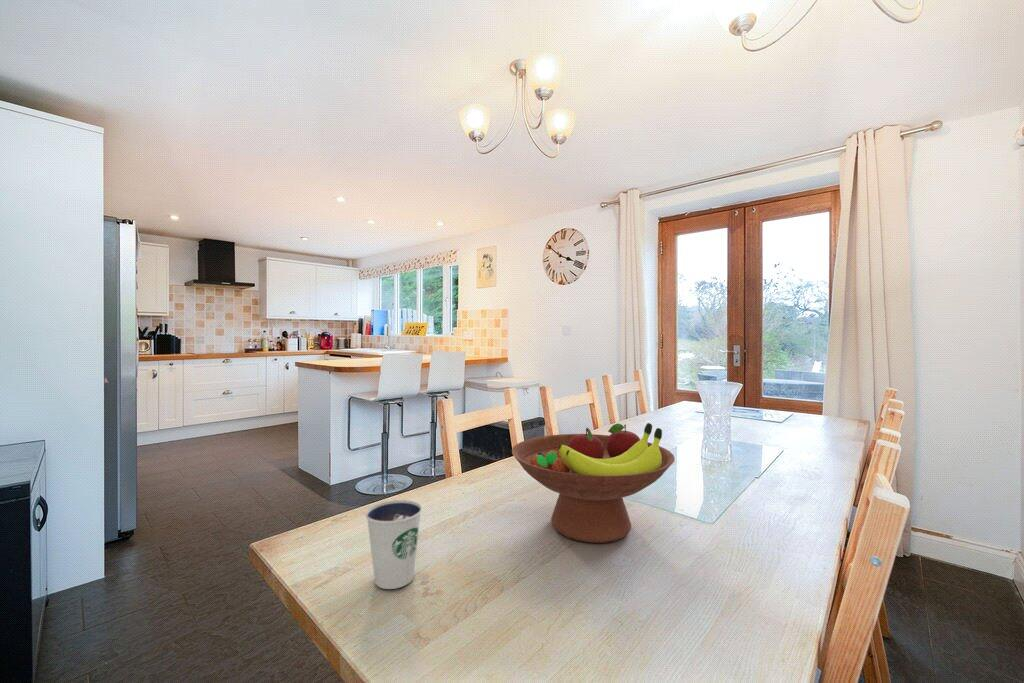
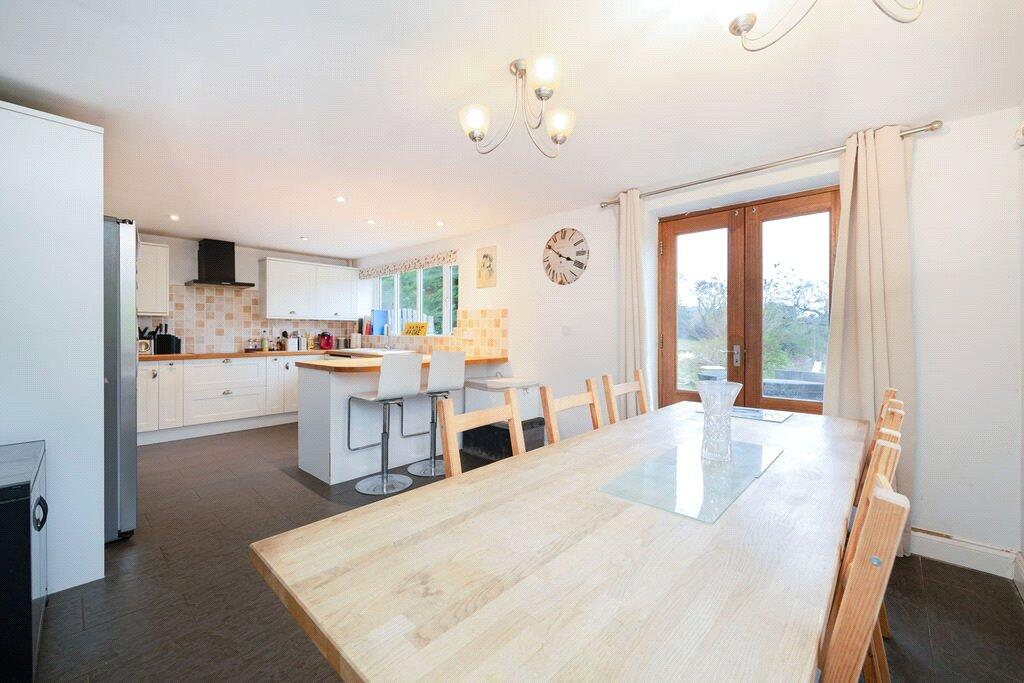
- dixie cup [365,499,423,590]
- fruit bowl [511,422,676,544]
